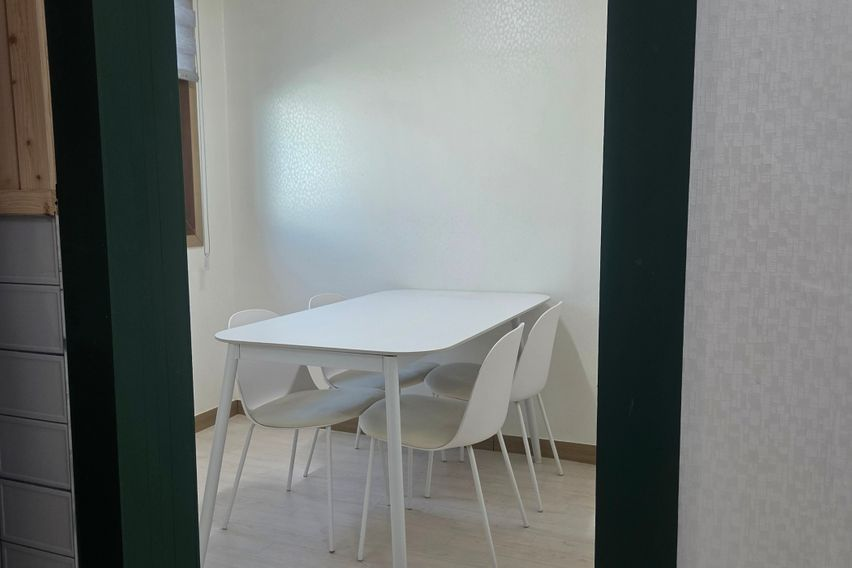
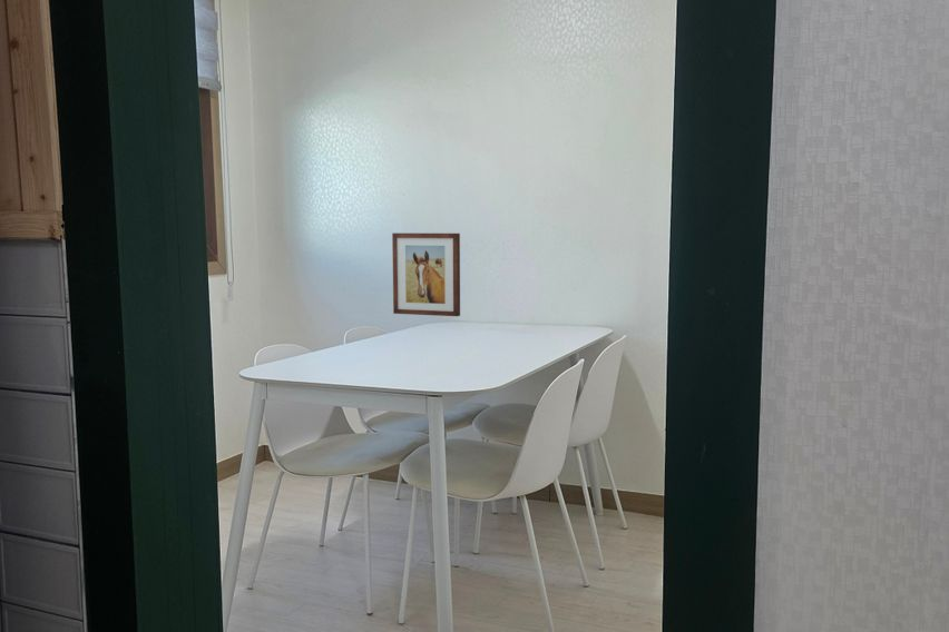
+ wall art [391,233,461,317]
